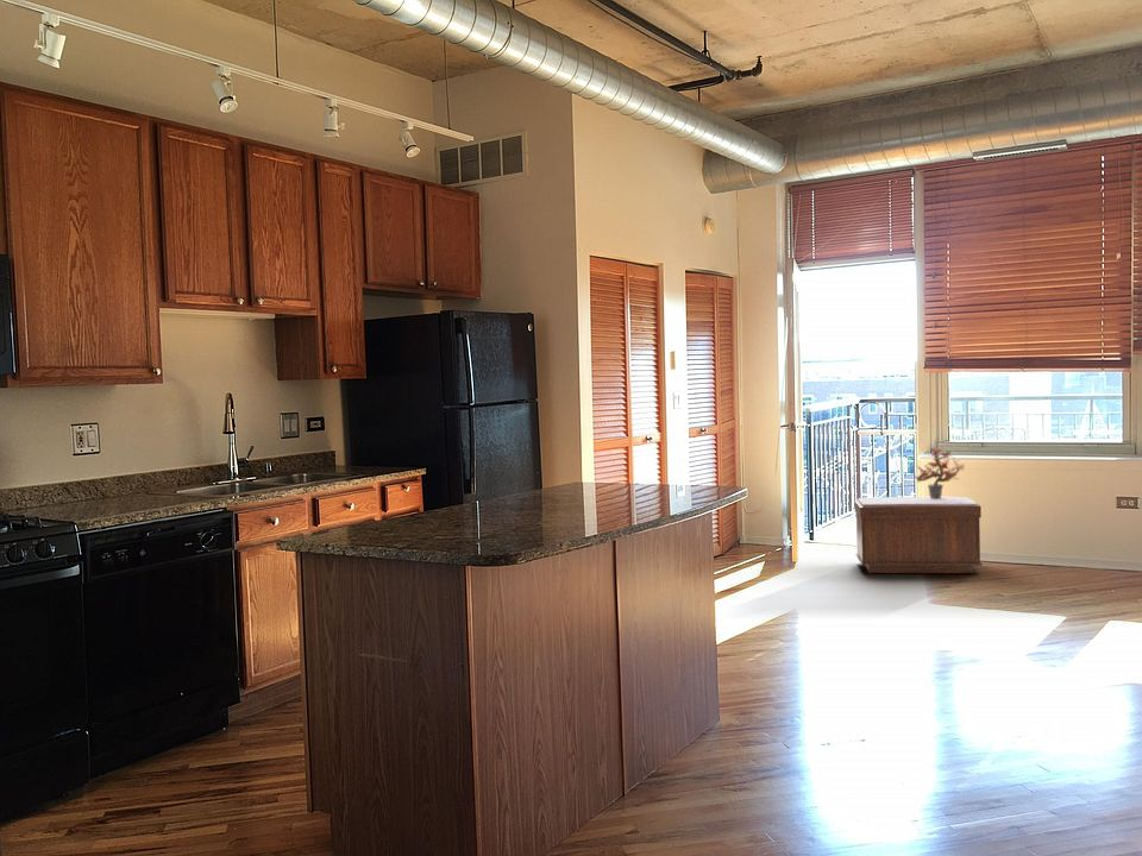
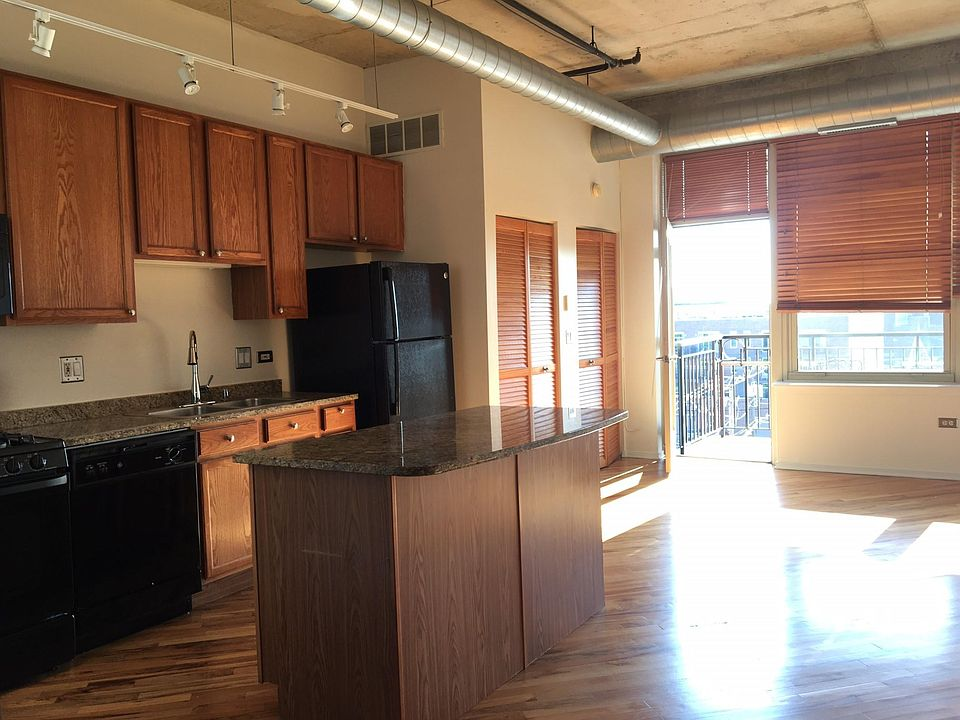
- bench [854,496,983,574]
- potted plant [910,436,965,499]
